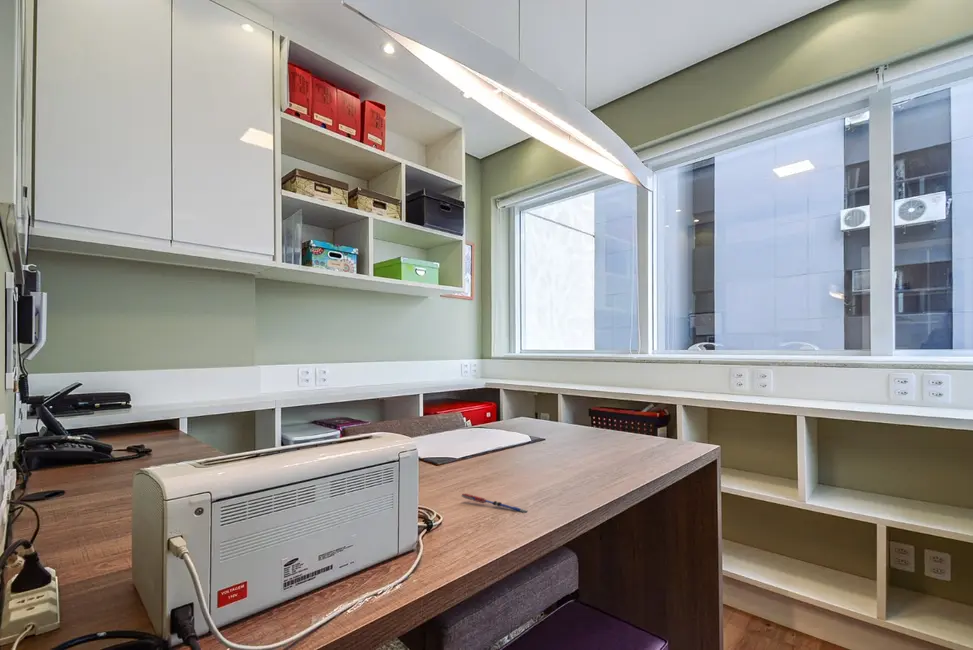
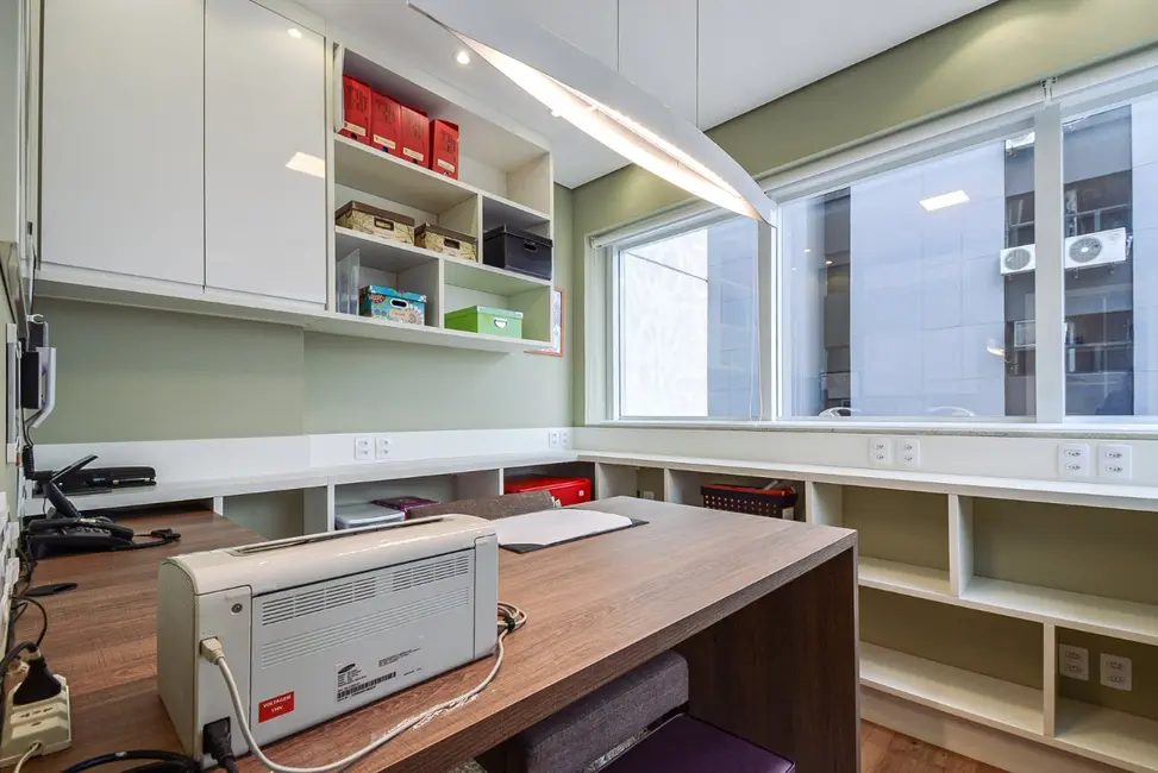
- pen [461,493,528,514]
